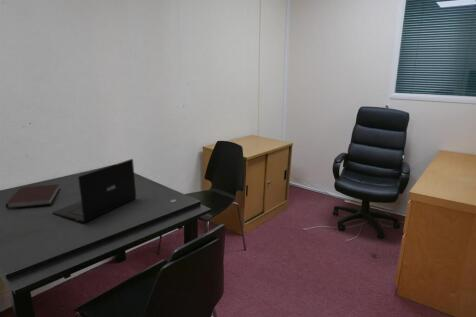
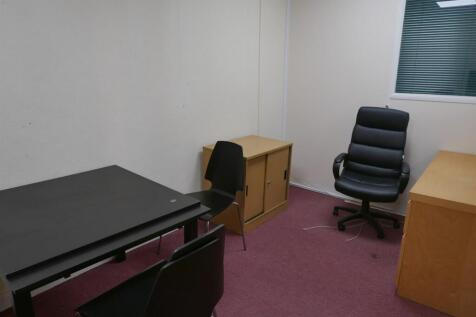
- notebook [5,183,61,210]
- laptop [51,158,137,223]
